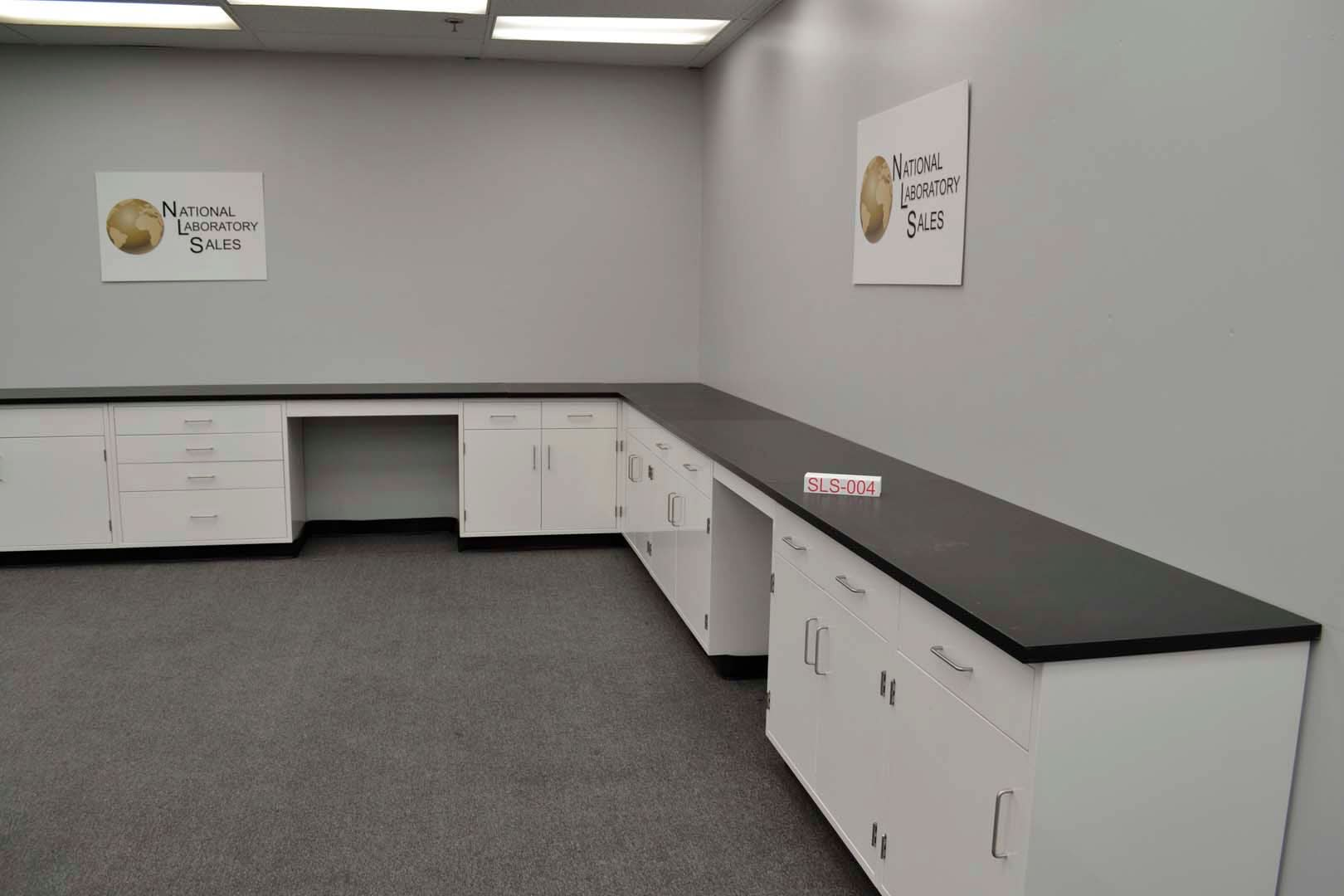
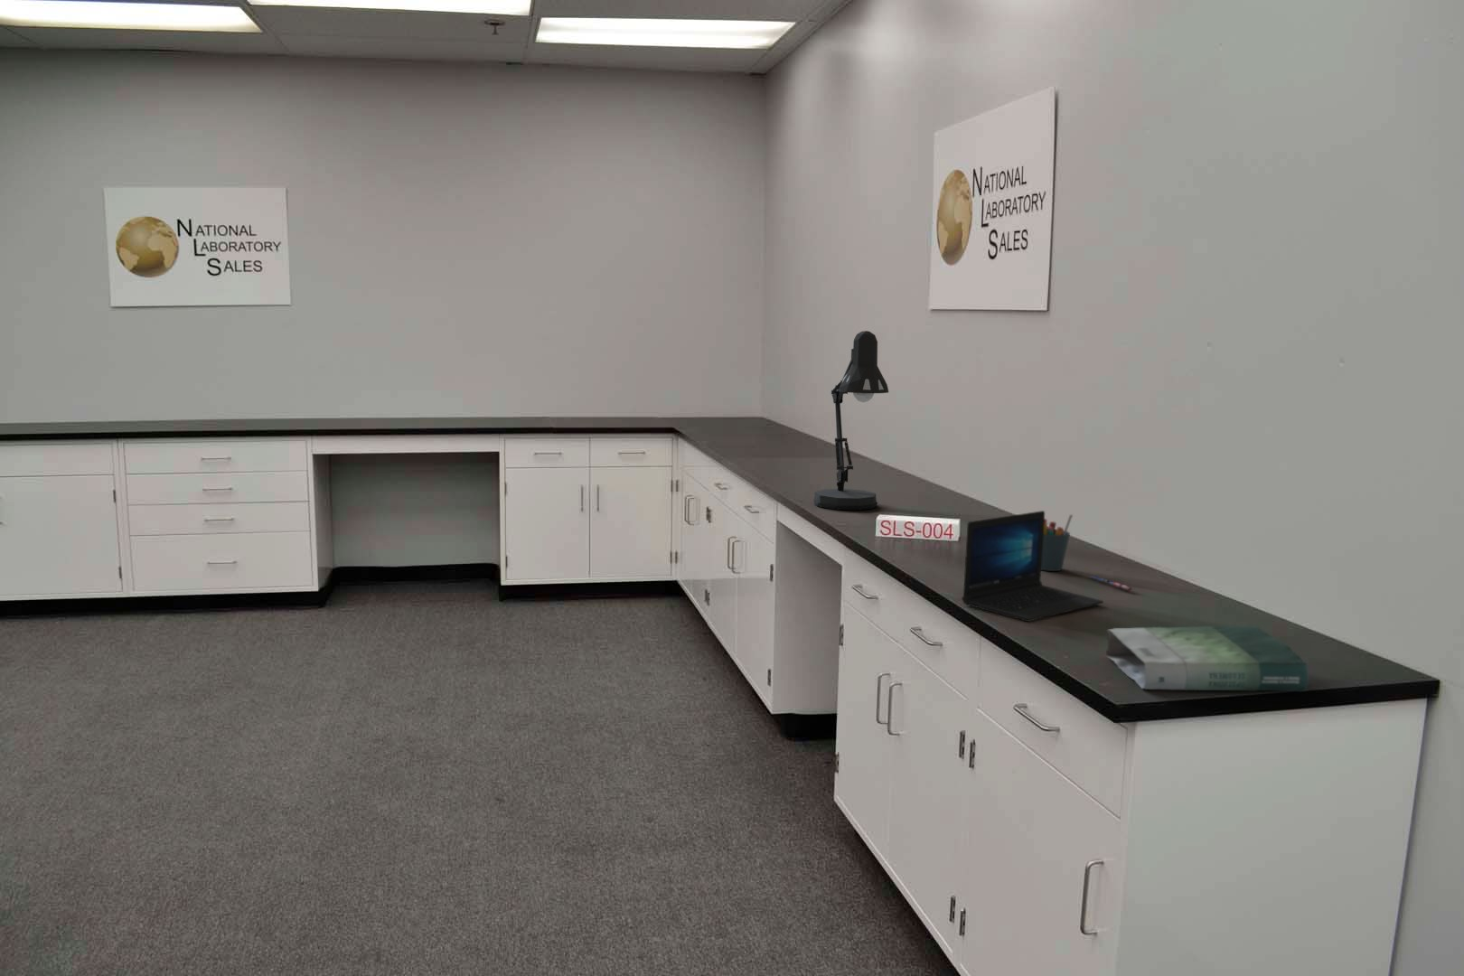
+ desk lamp [813,330,889,511]
+ laptop [961,510,1105,623]
+ pen [1088,575,1133,591]
+ pen holder [1041,513,1074,572]
+ book [1106,624,1309,692]
